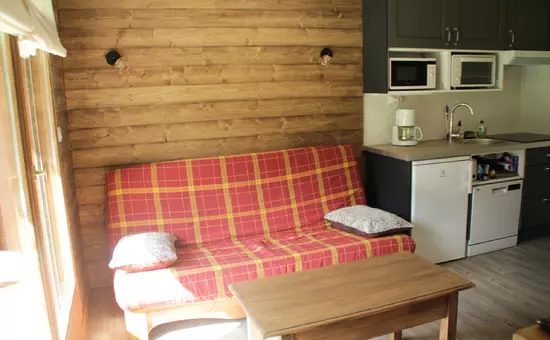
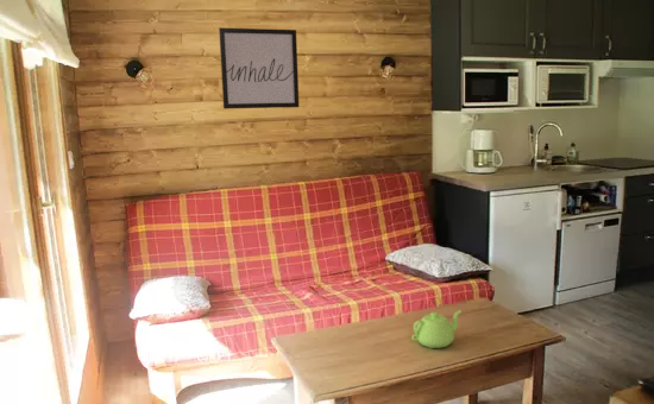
+ teapot [410,309,463,349]
+ wall art [218,26,300,111]
